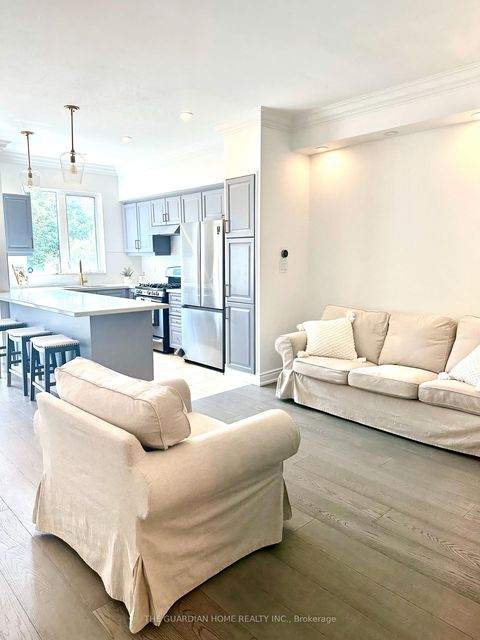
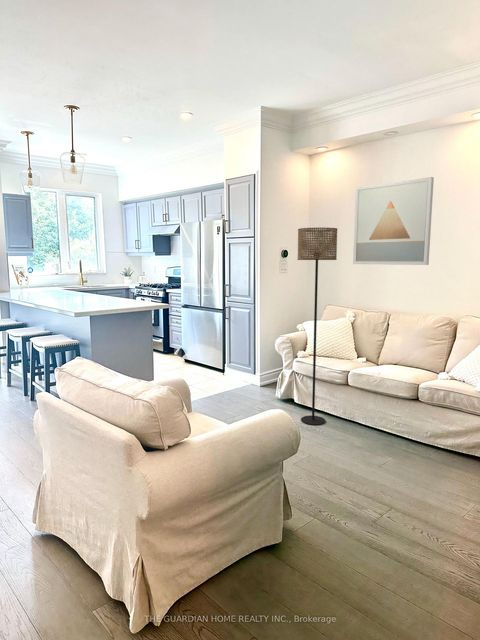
+ wall art [352,176,435,266]
+ floor lamp [297,227,339,426]
